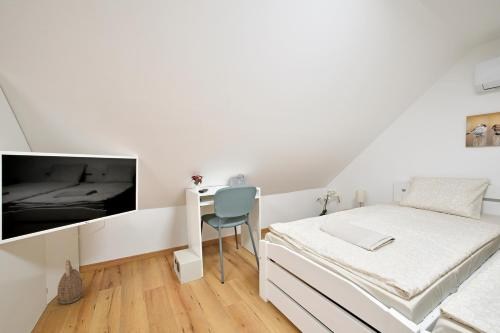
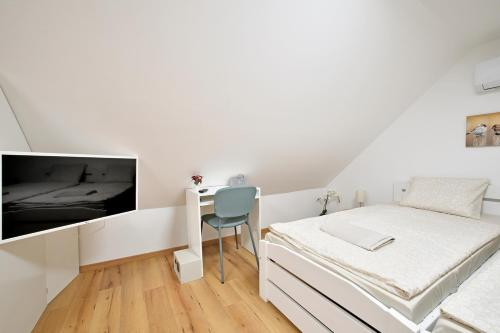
- basket [56,259,84,305]
